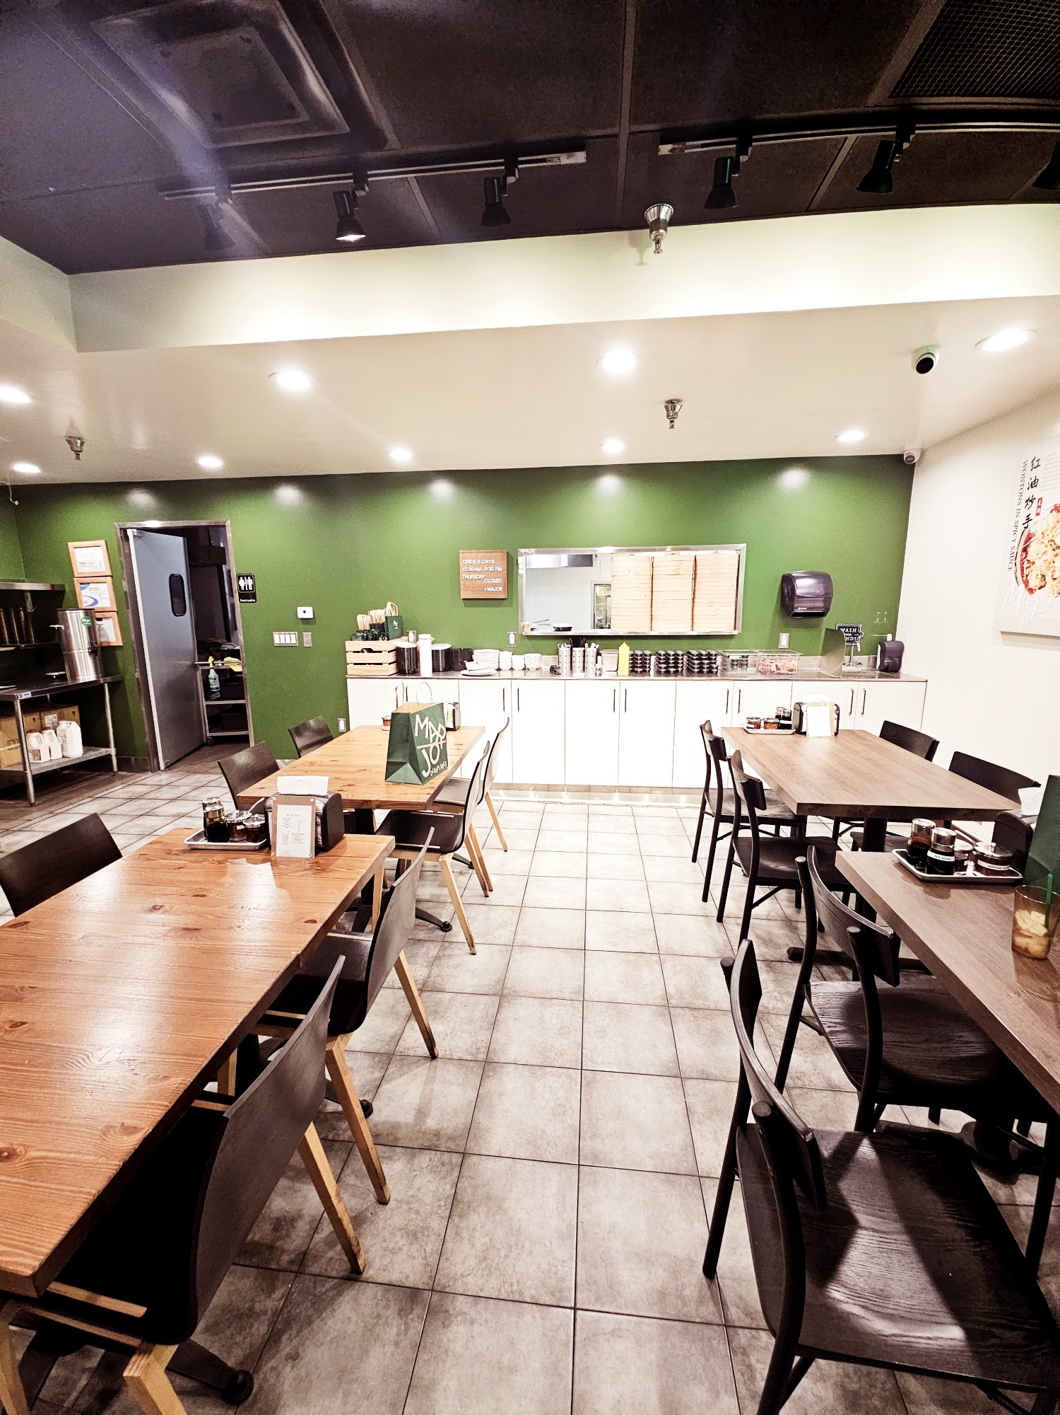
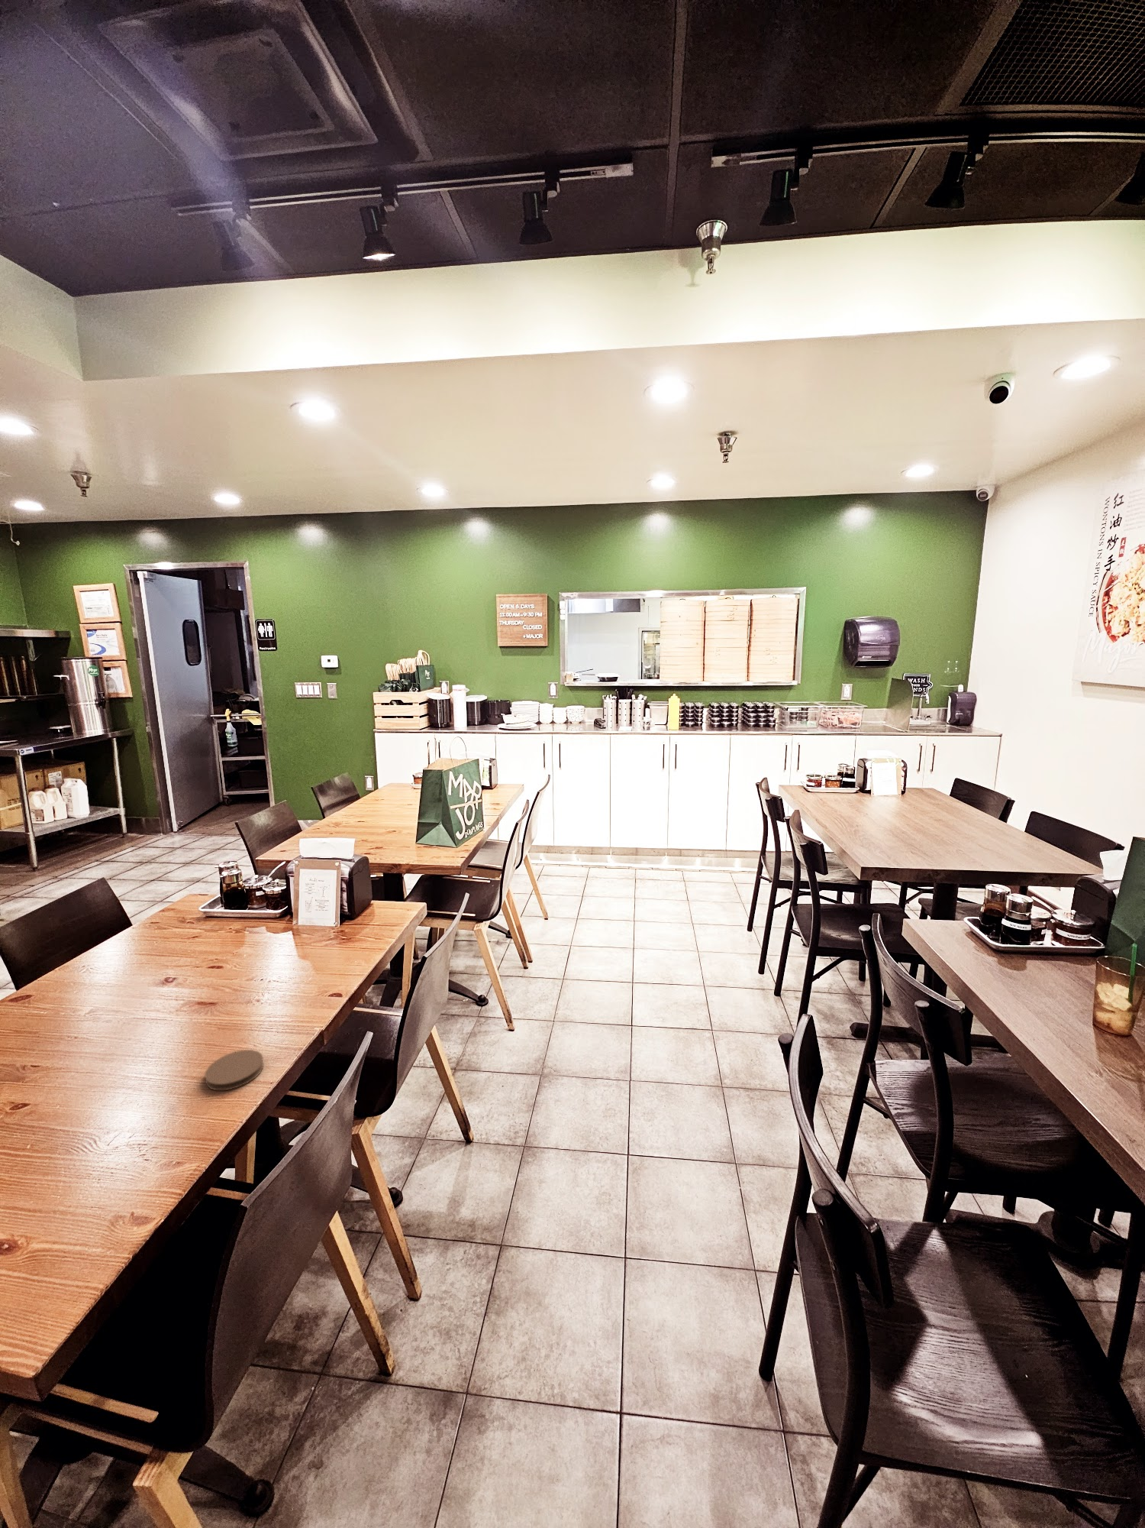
+ coaster [203,1049,265,1091]
